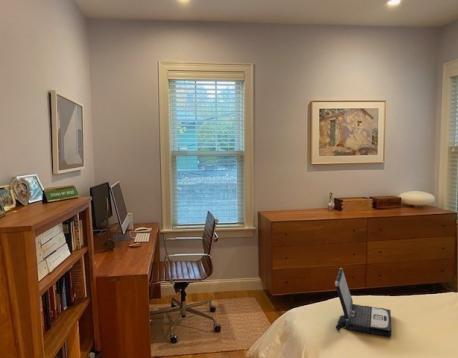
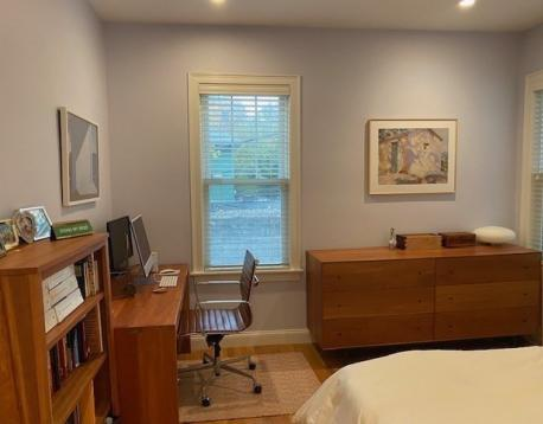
- laptop [334,267,392,337]
